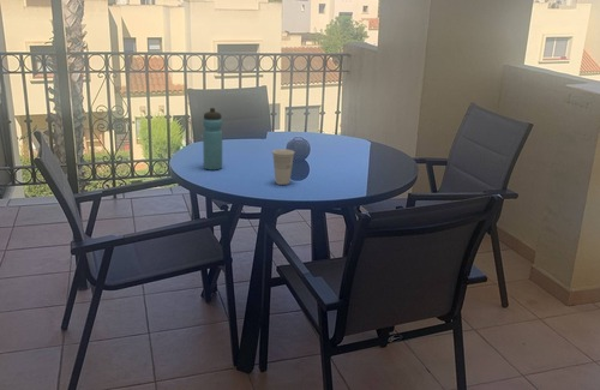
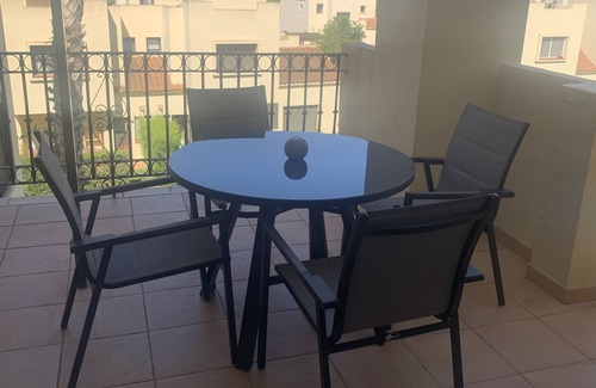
- cup [271,148,296,186]
- water bottle [202,107,223,172]
